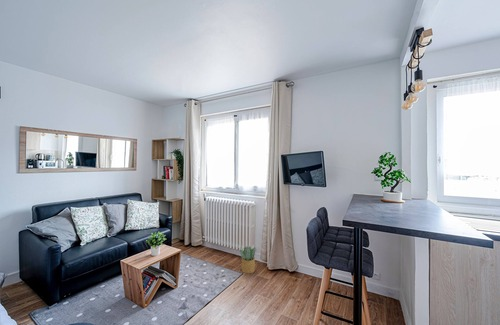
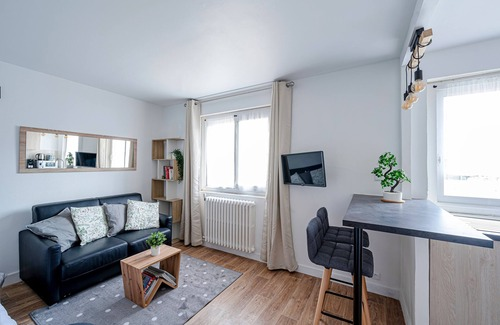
- potted plant [239,245,257,274]
